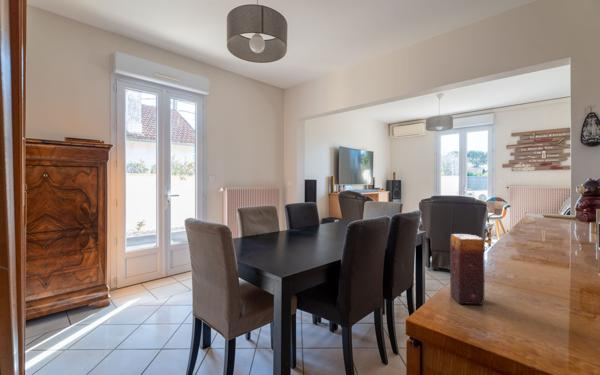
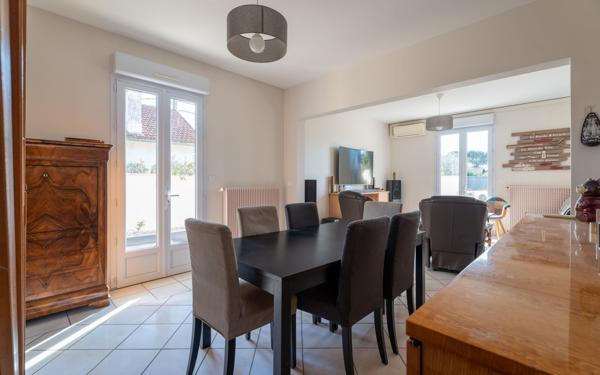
- candle [449,233,486,306]
